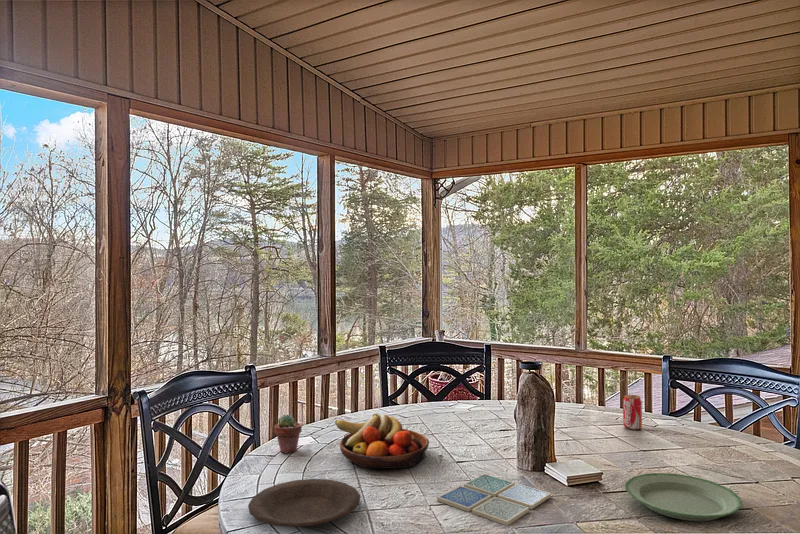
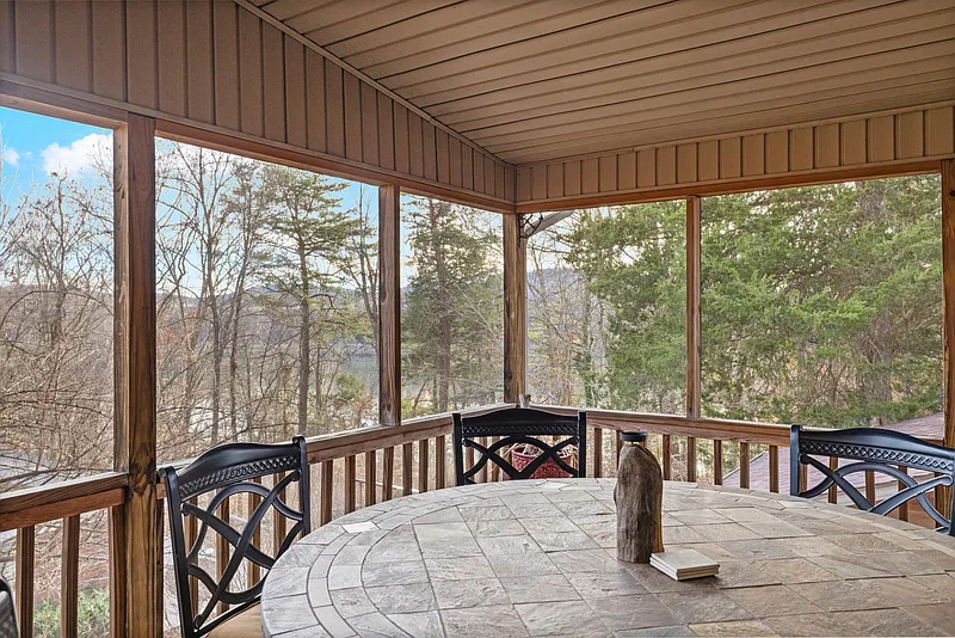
- fruit bowl [334,412,430,470]
- potted succulent [274,414,303,454]
- beverage can [622,394,643,431]
- plate [247,478,362,528]
- plate [624,472,743,522]
- drink coaster [436,473,552,527]
